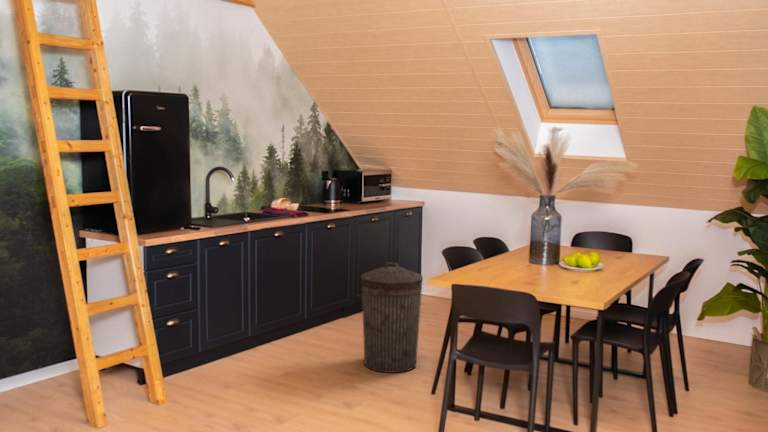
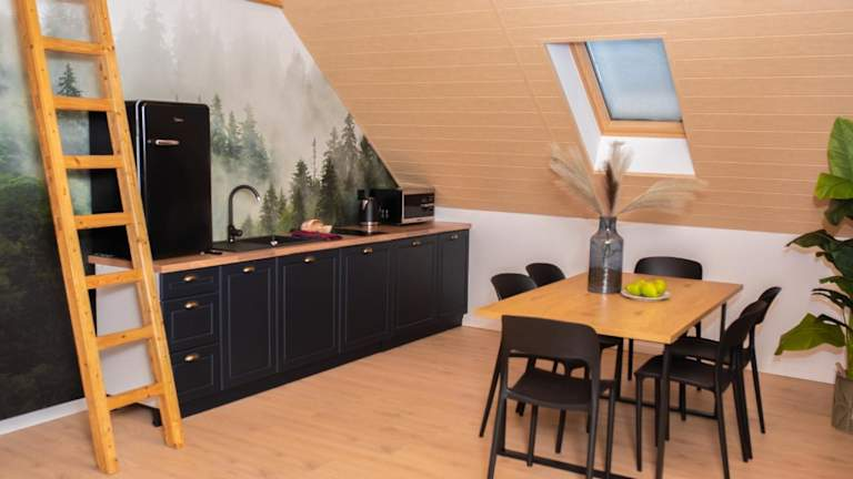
- trash can [360,261,424,374]
